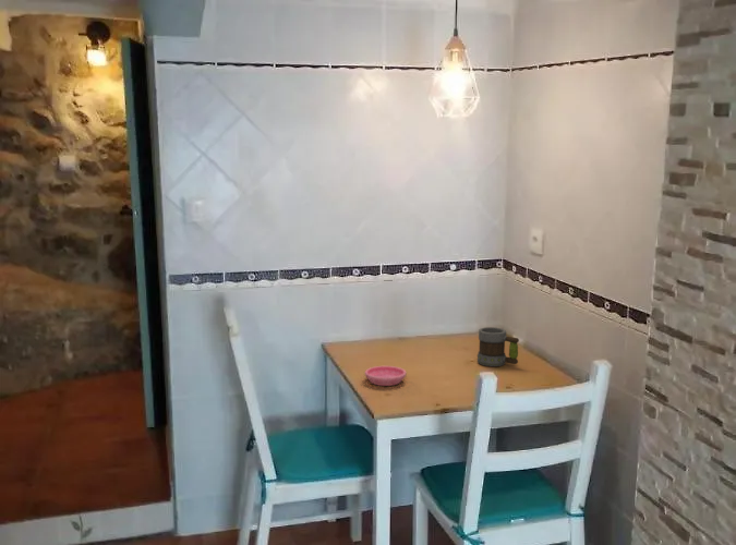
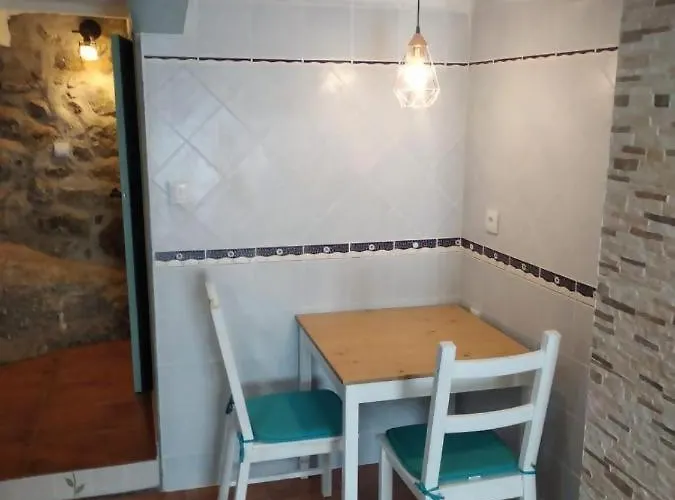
- mug [476,326,520,367]
- saucer [364,365,407,387]
